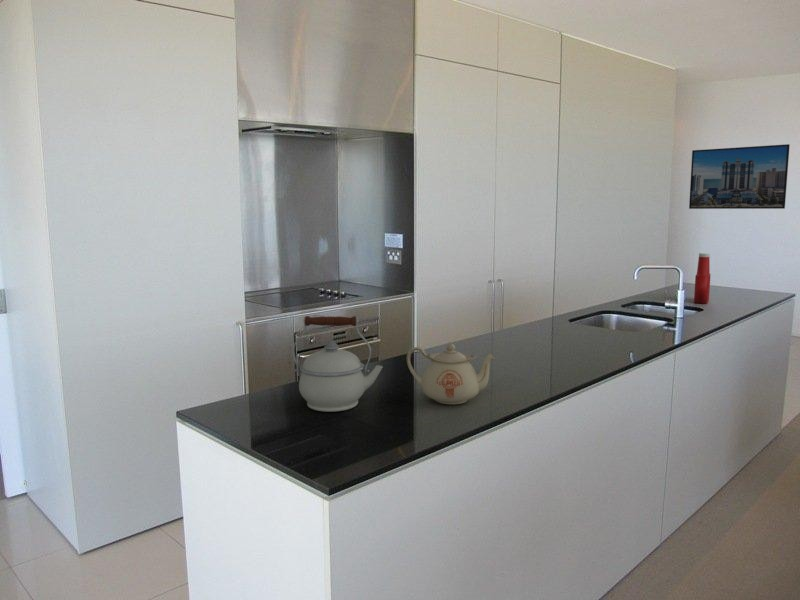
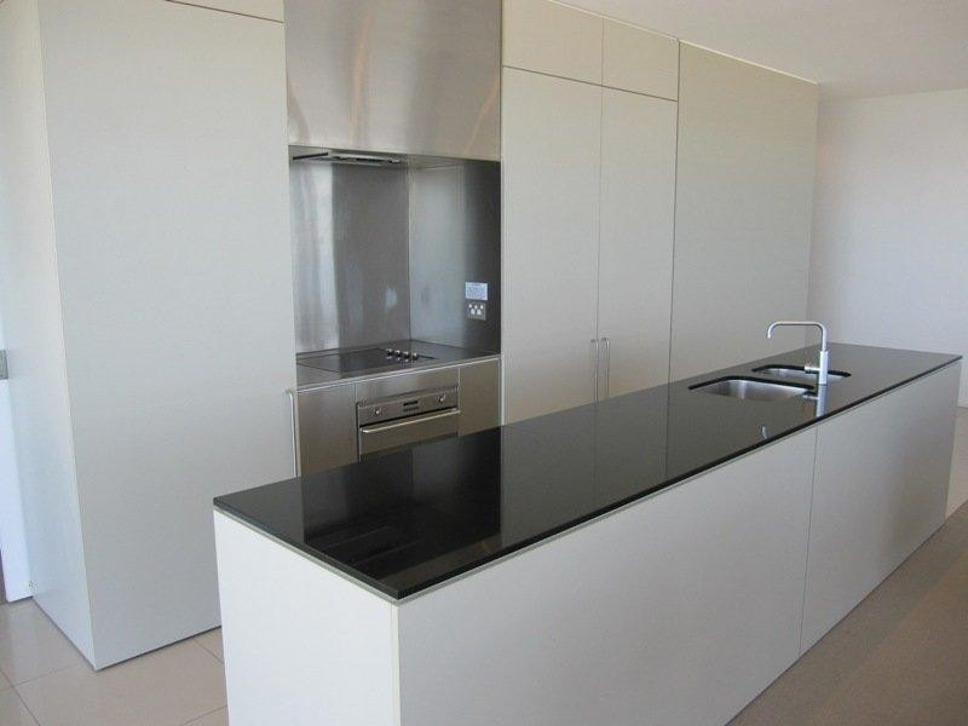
- soap bottle [693,252,711,304]
- teapot [406,341,496,405]
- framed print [688,143,791,210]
- kettle [291,315,384,413]
